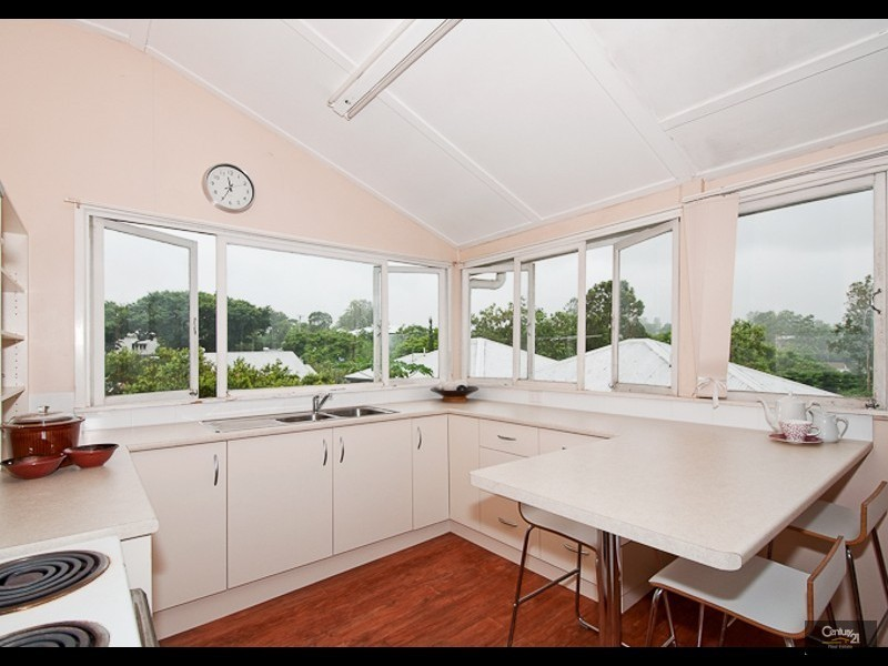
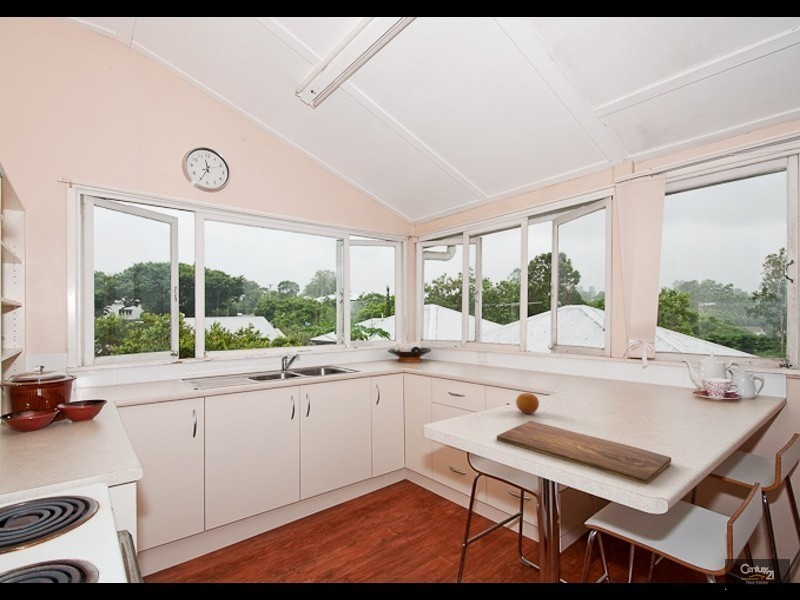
+ cutting board [496,420,672,485]
+ fruit [515,392,540,415]
